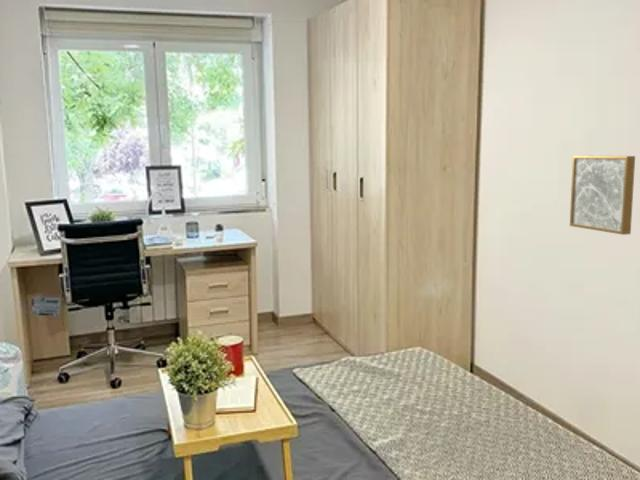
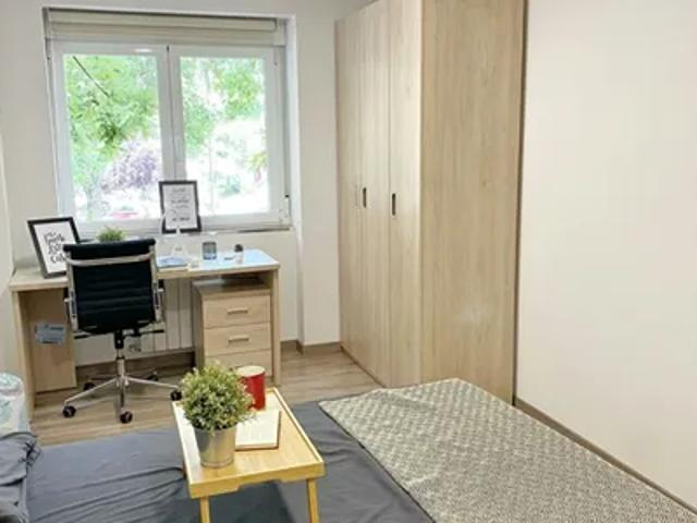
- wall art [569,155,636,236]
